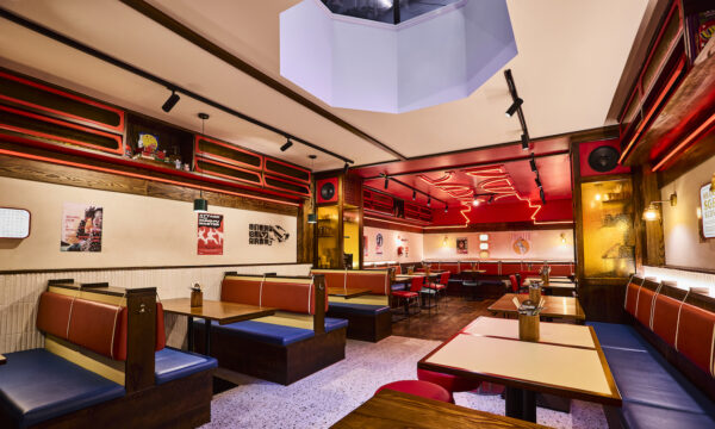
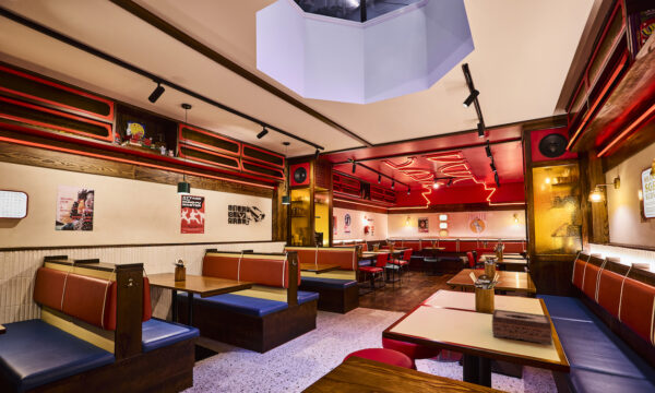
+ tissue box [491,308,553,347]
